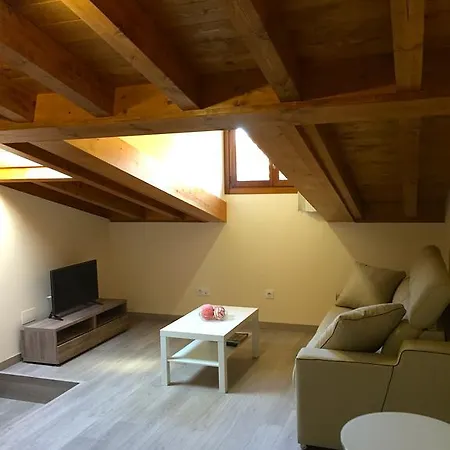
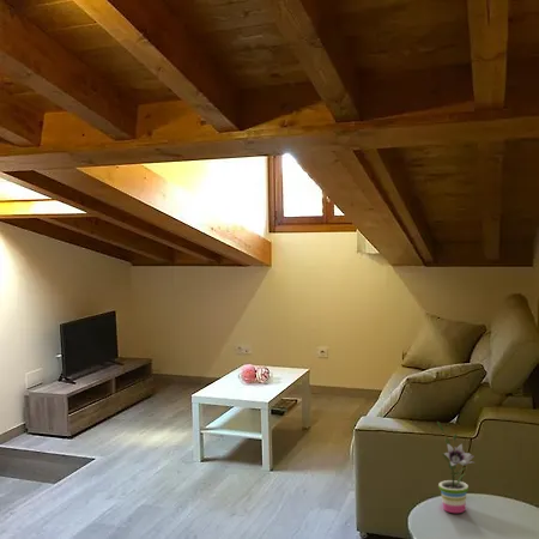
+ potted plant [436,420,477,514]
